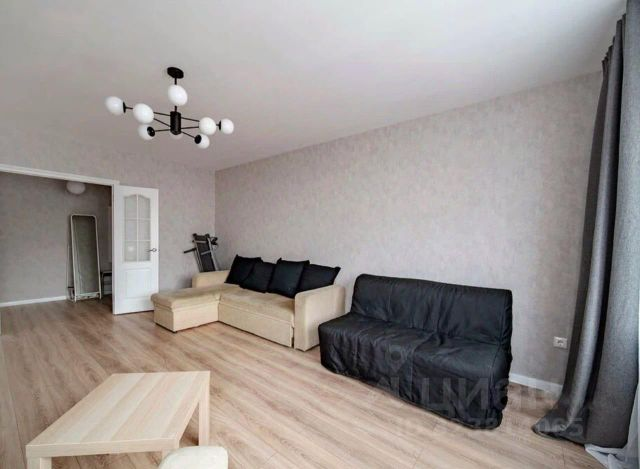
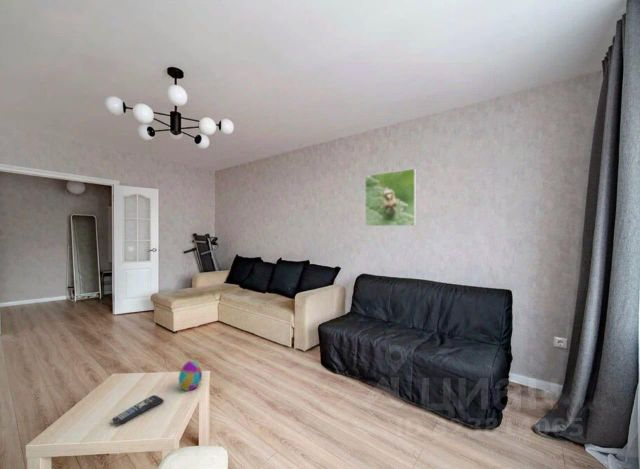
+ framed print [364,168,417,227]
+ remote control [111,394,165,426]
+ decorative egg [178,360,203,392]
